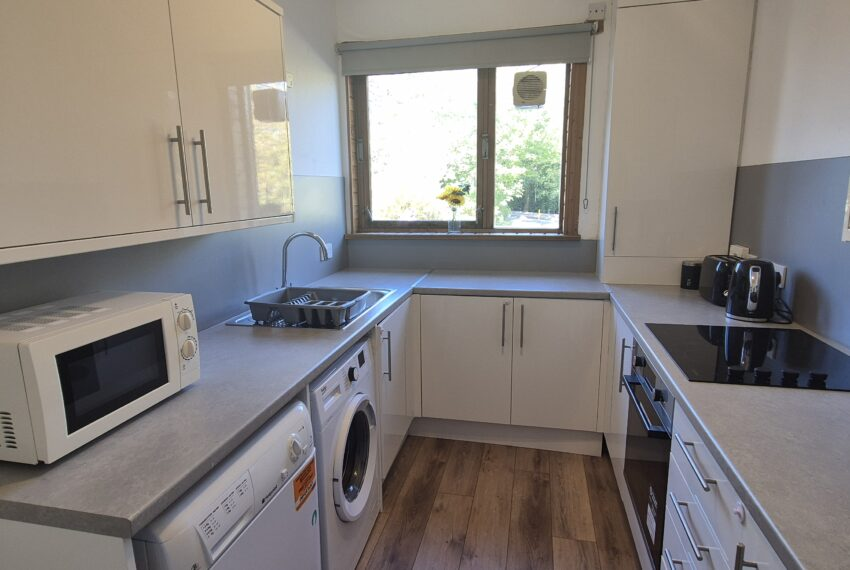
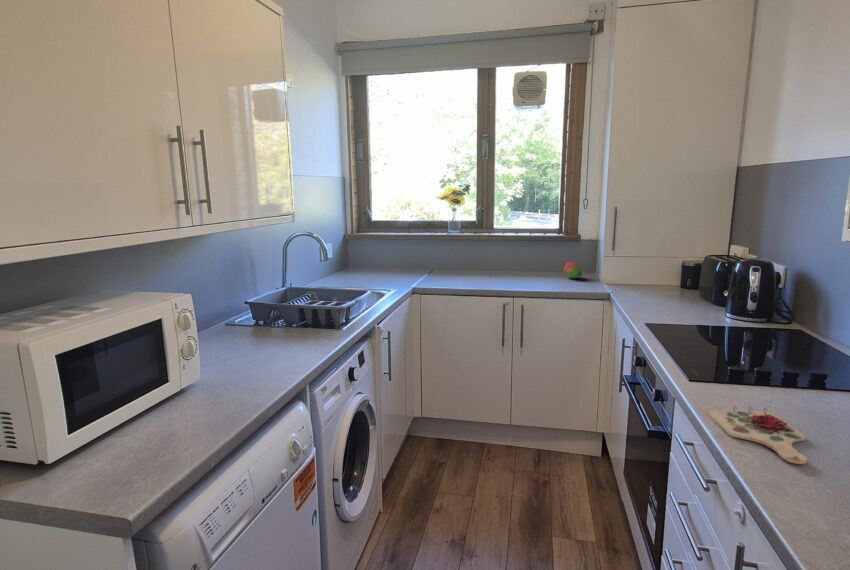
+ cutting board [705,404,808,465]
+ fruit [563,261,584,279]
